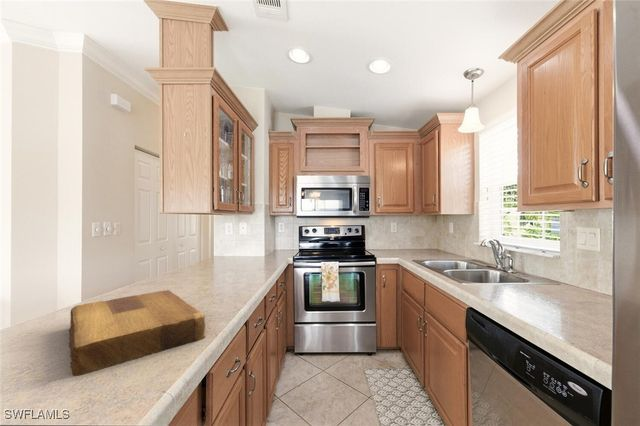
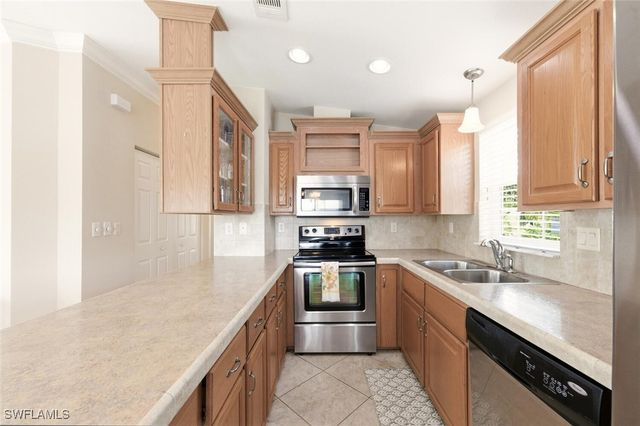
- cutting board [68,289,206,377]
